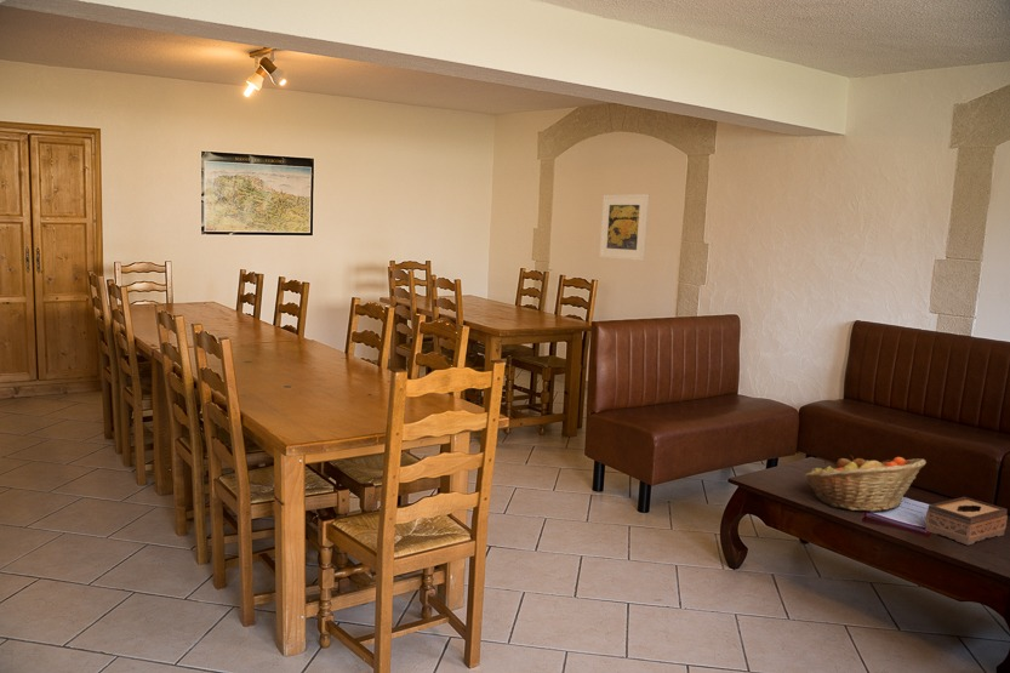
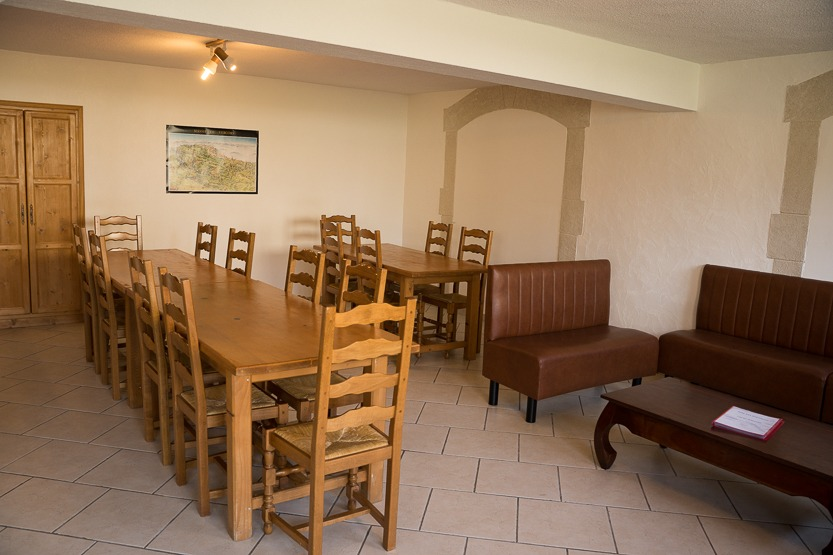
- fruit basket [803,454,928,513]
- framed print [598,193,650,262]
- tissue box [924,496,1009,546]
